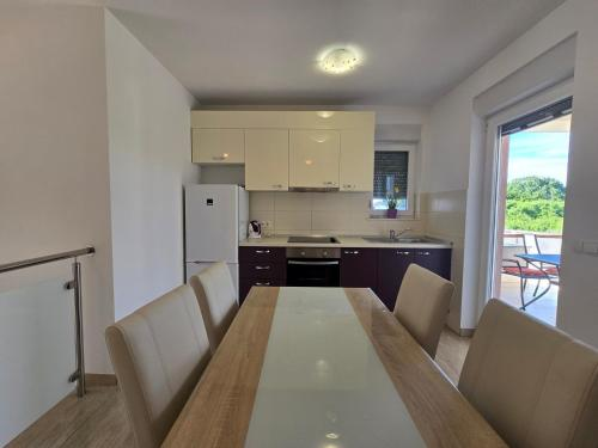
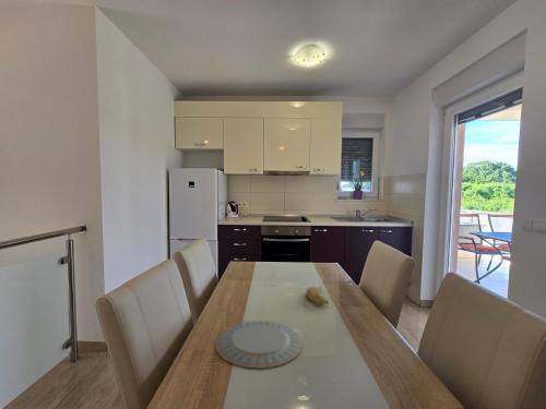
+ fruit [305,286,330,305]
+ chinaware [214,320,304,370]
